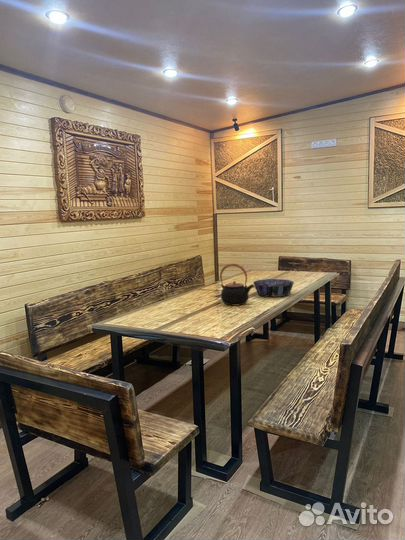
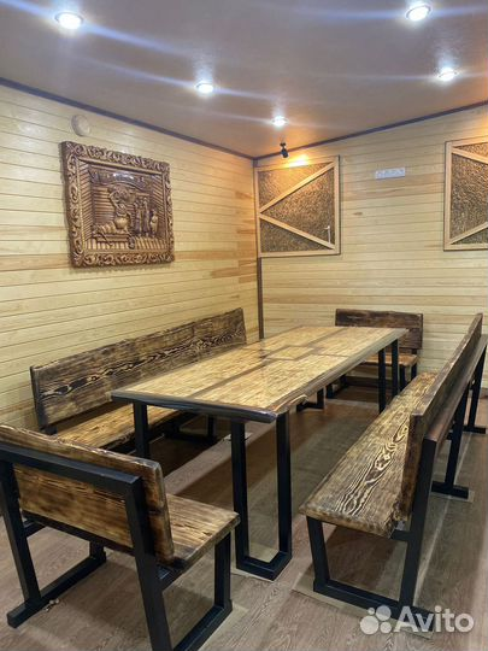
- teapot [219,263,255,306]
- decorative bowl [252,278,295,298]
